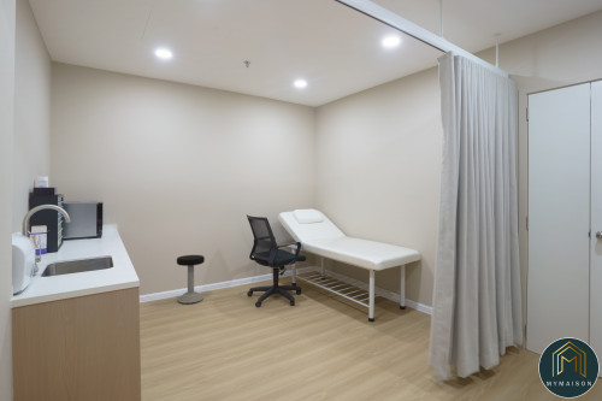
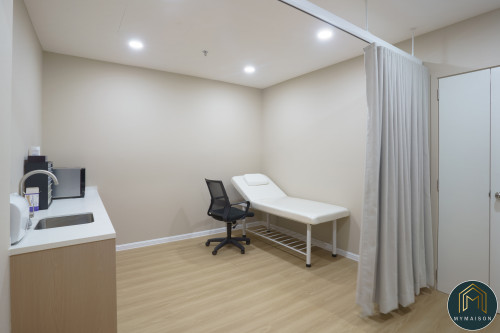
- stool [176,254,206,305]
